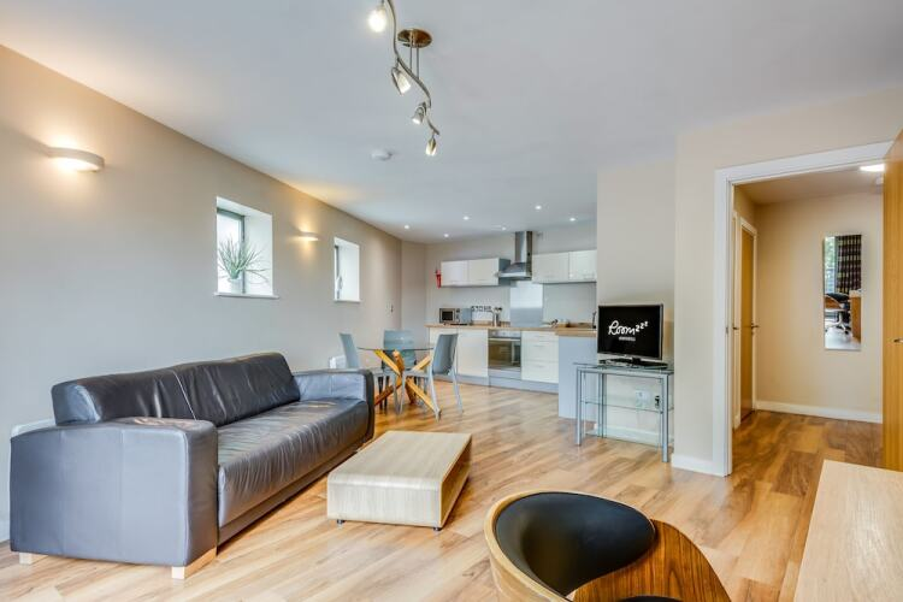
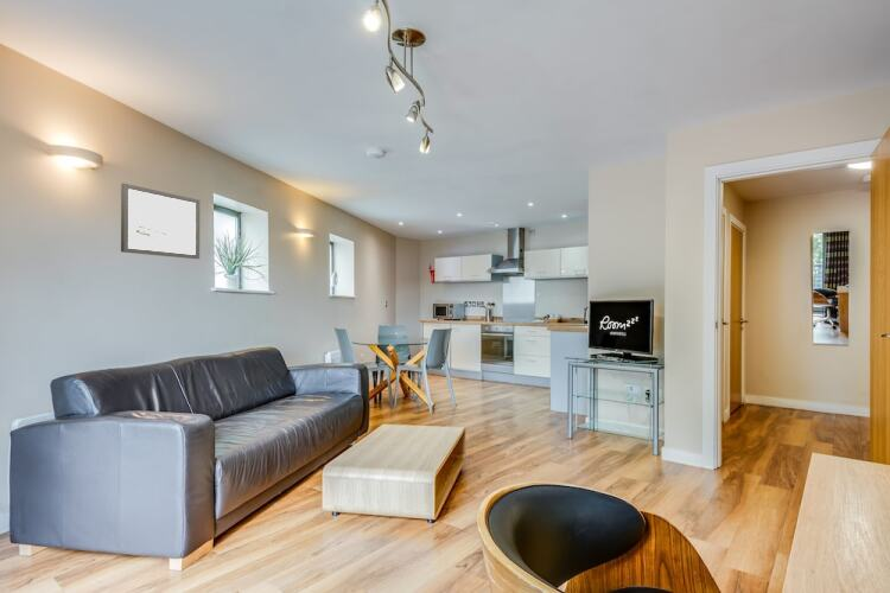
+ wall art [120,183,201,260]
